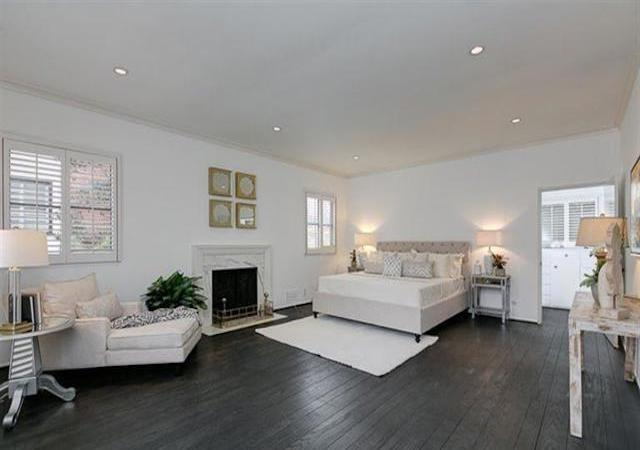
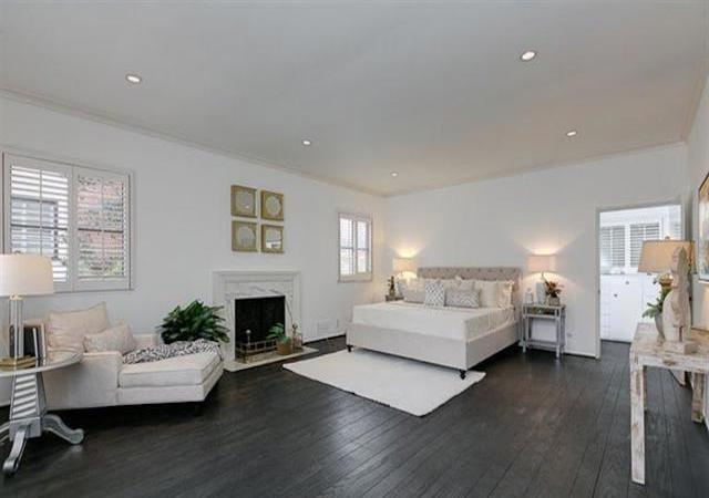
+ potted plant [265,322,295,356]
